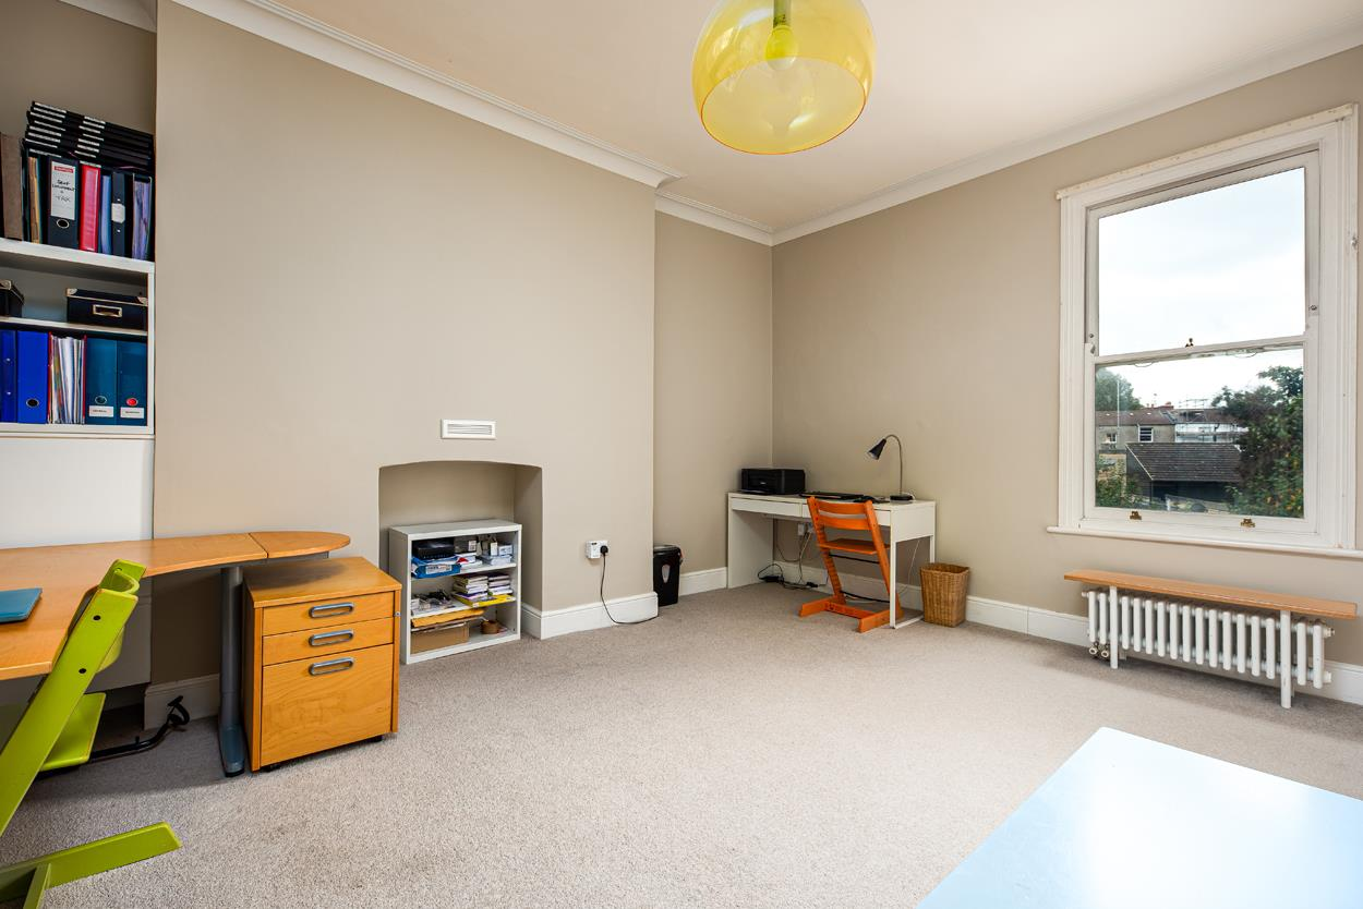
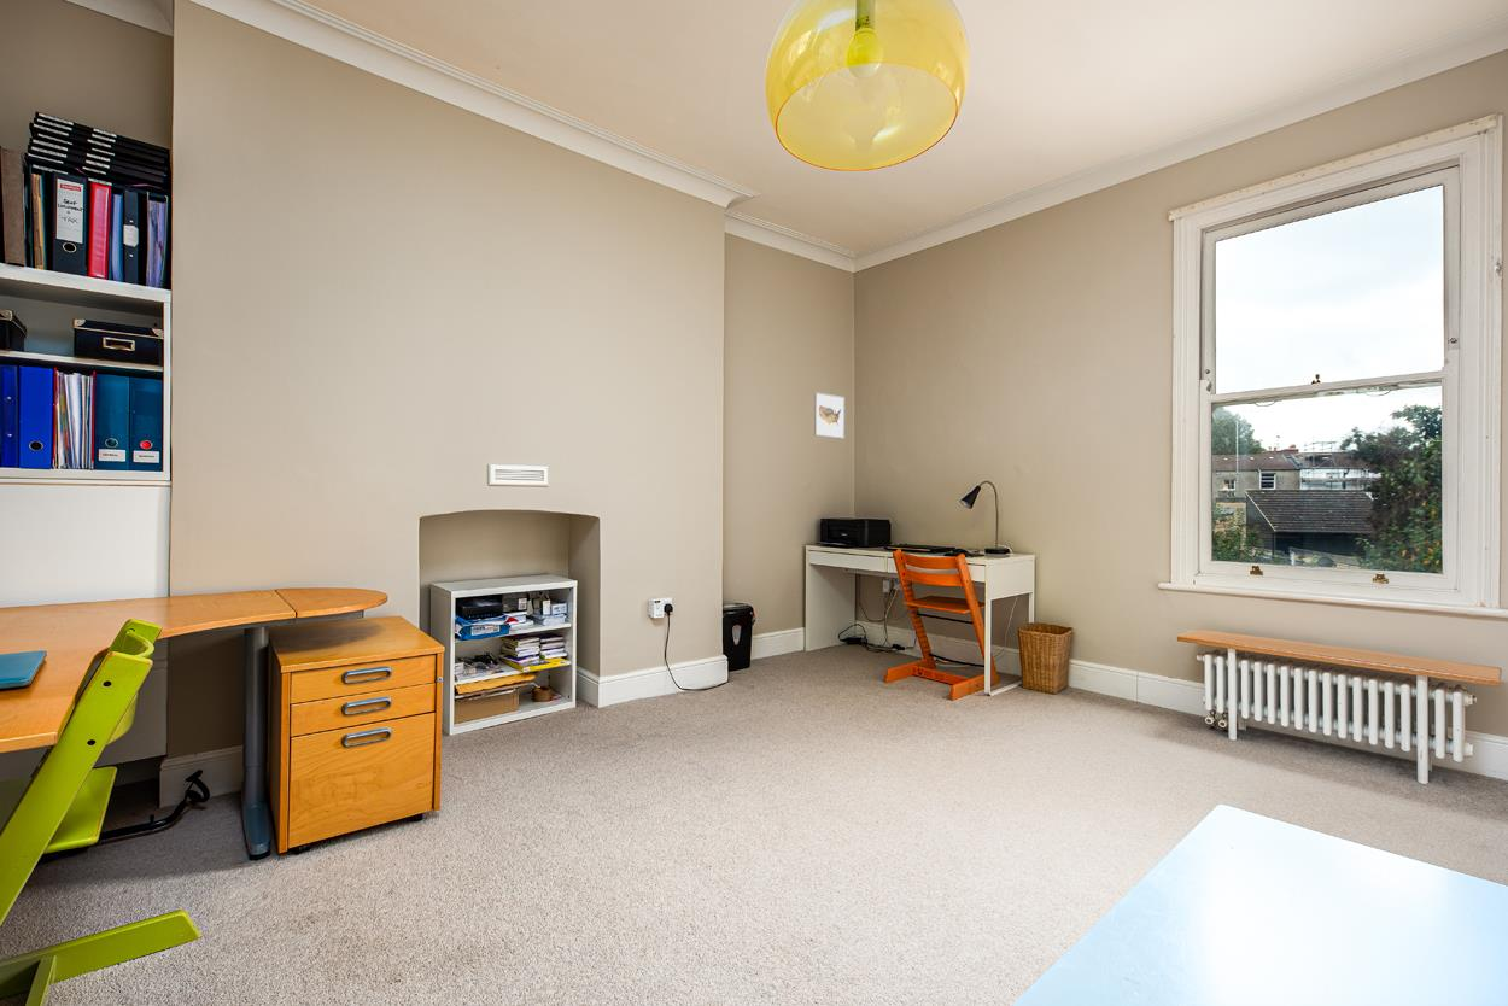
+ wall art [813,391,846,440]
